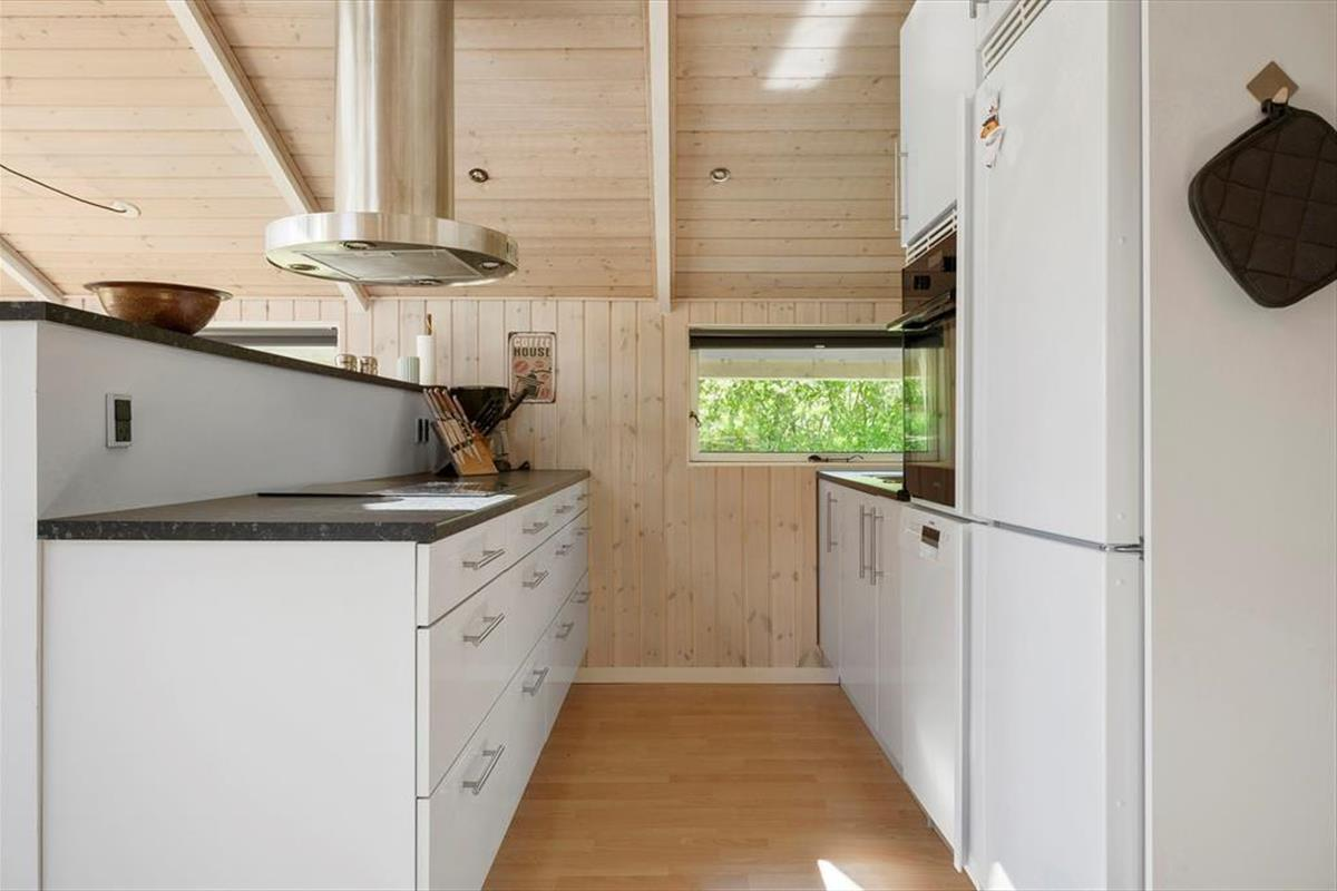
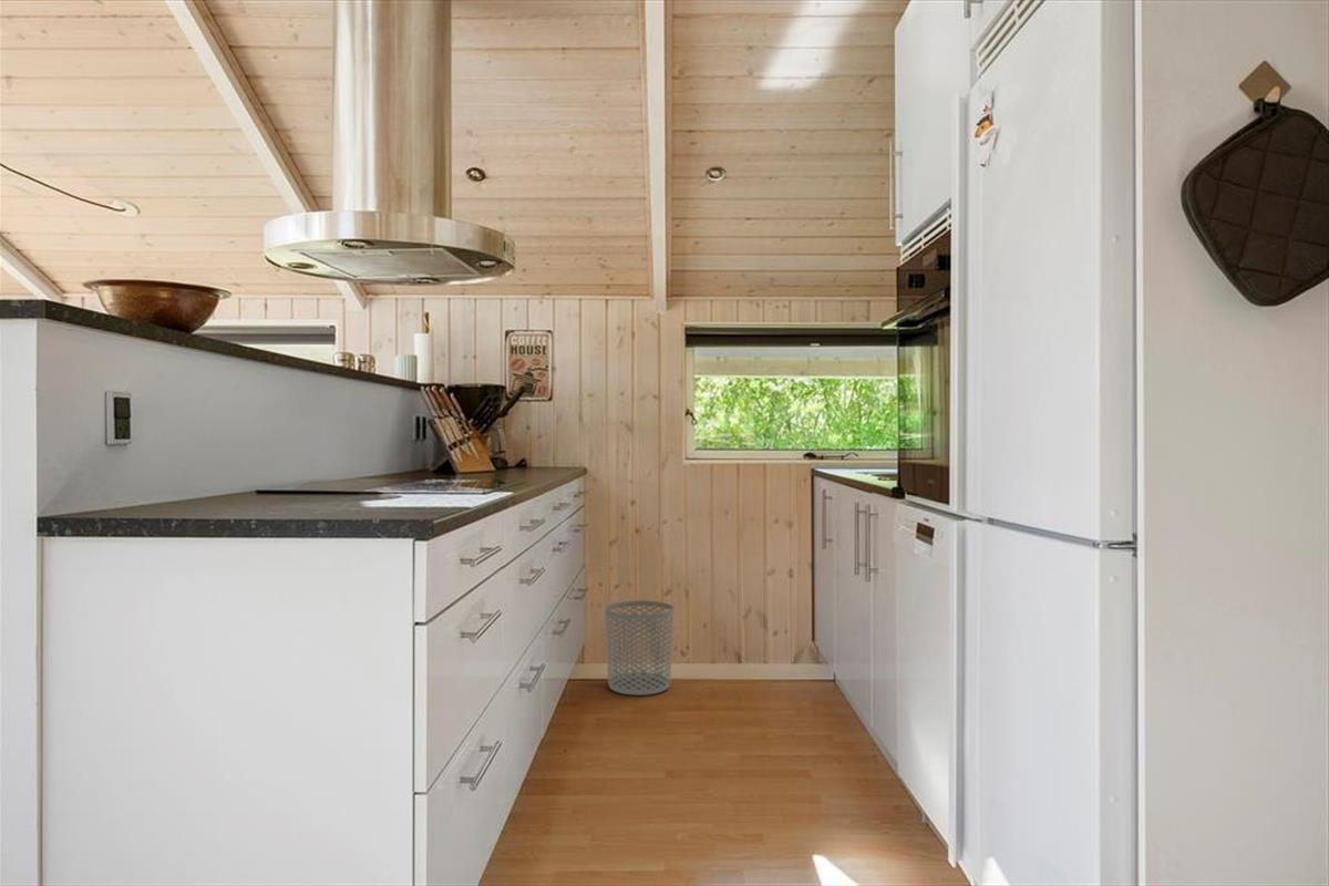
+ waste bin [604,599,674,697]
